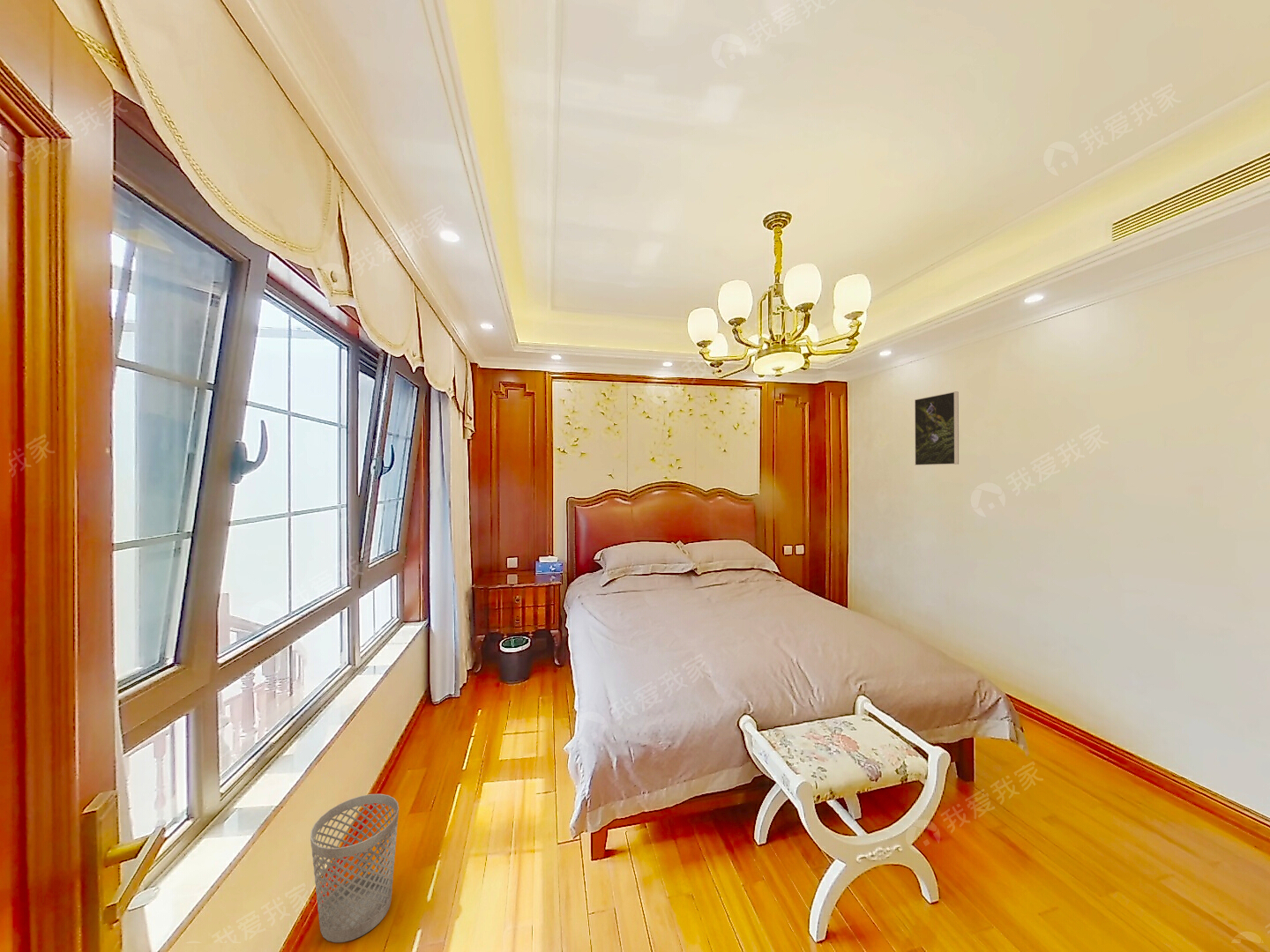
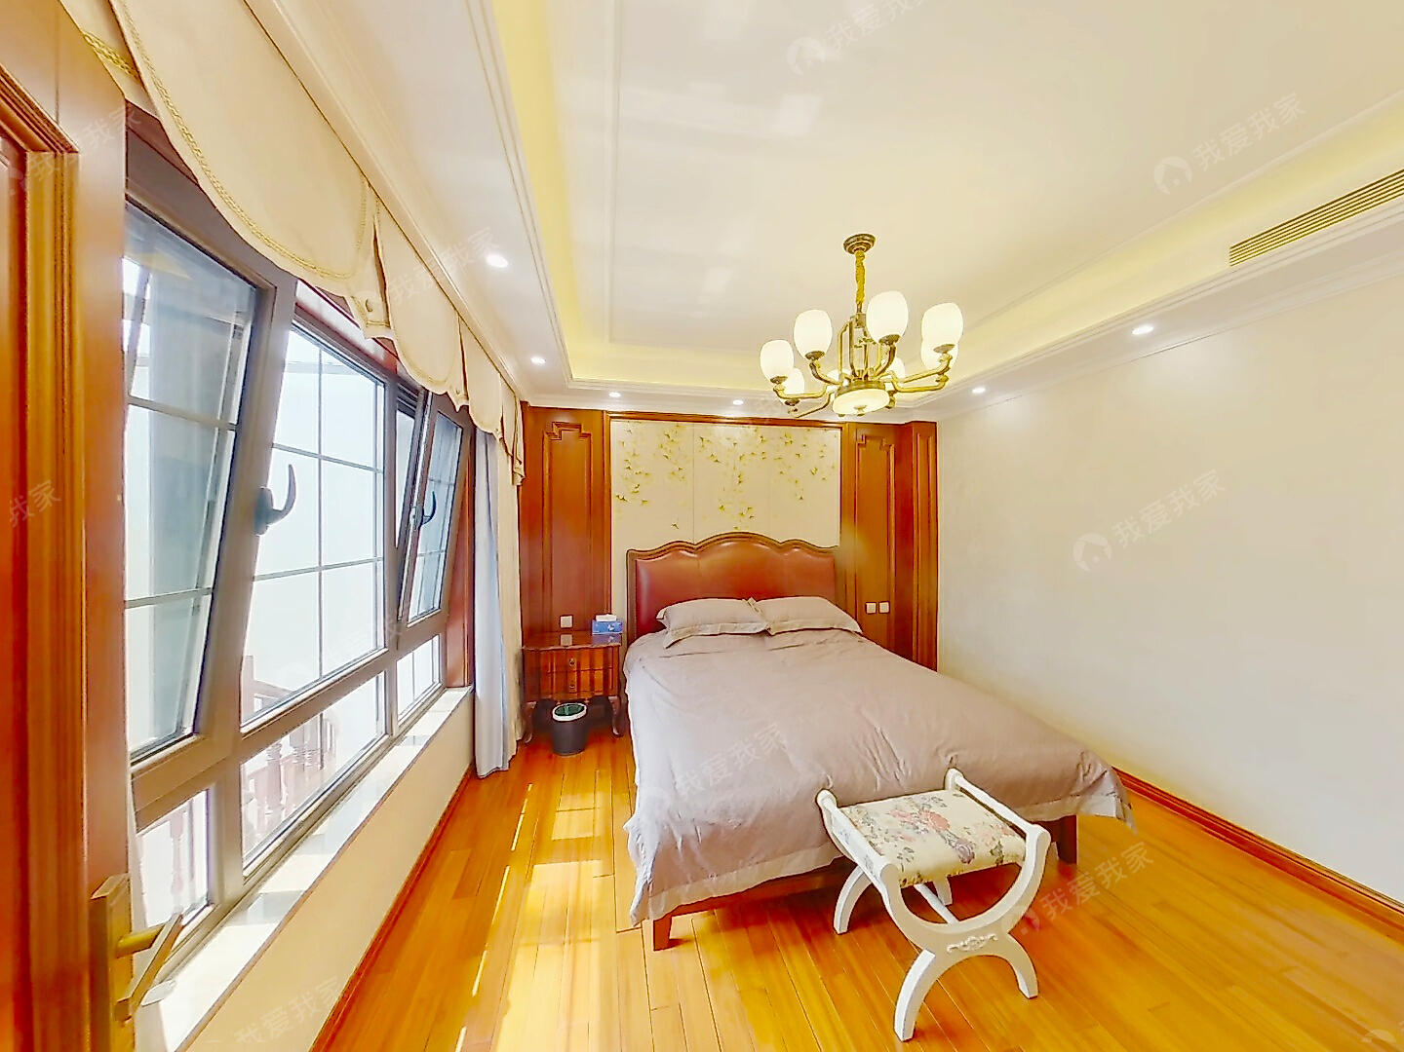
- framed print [914,390,960,466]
- wastebasket [310,793,400,943]
